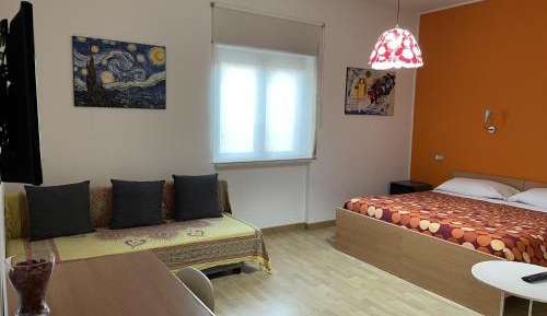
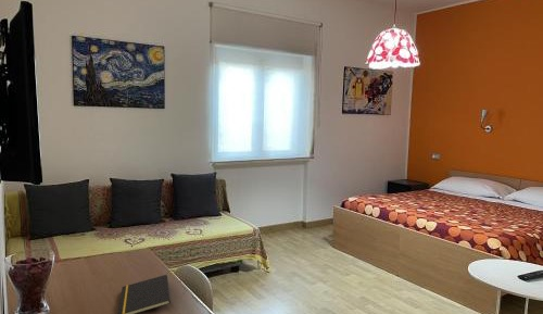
+ notepad [117,274,172,314]
